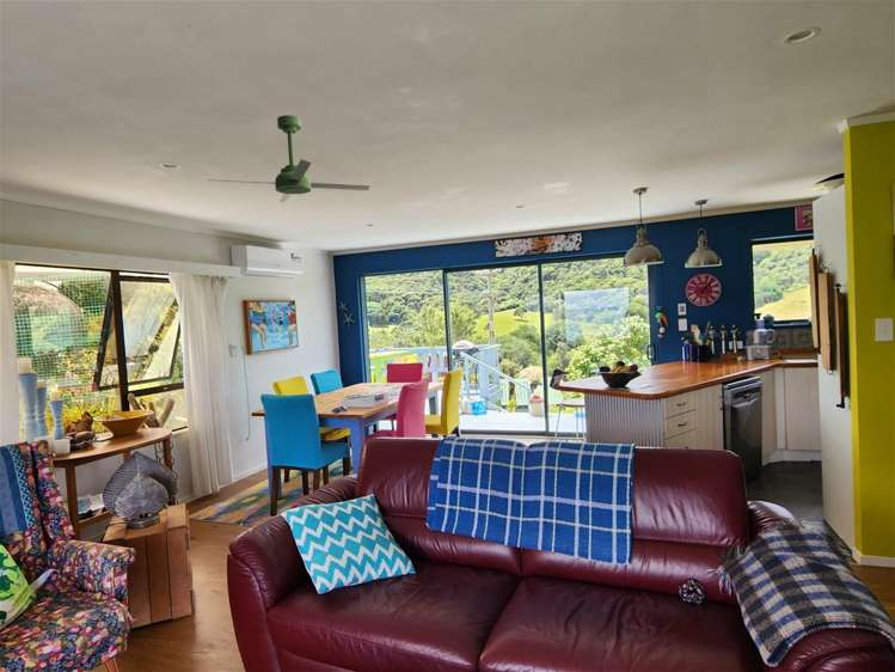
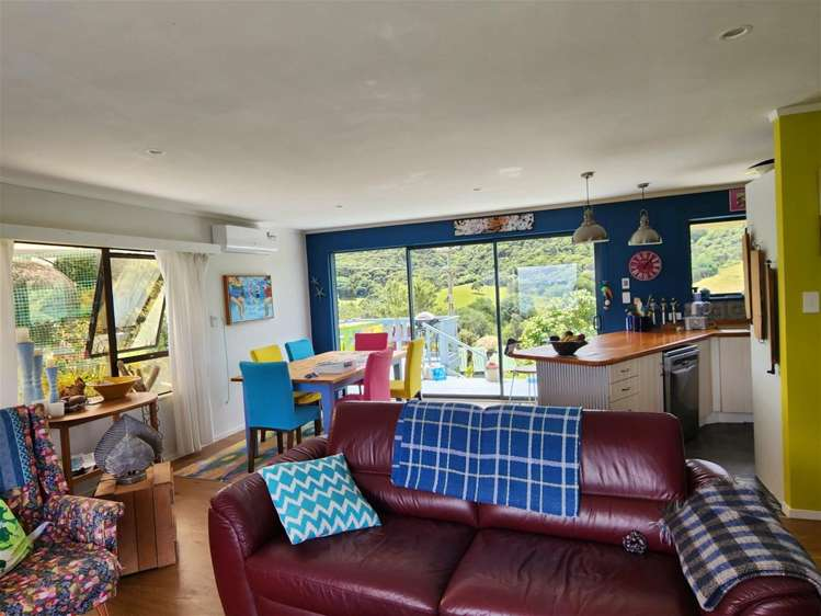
- ceiling fan [207,114,370,203]
